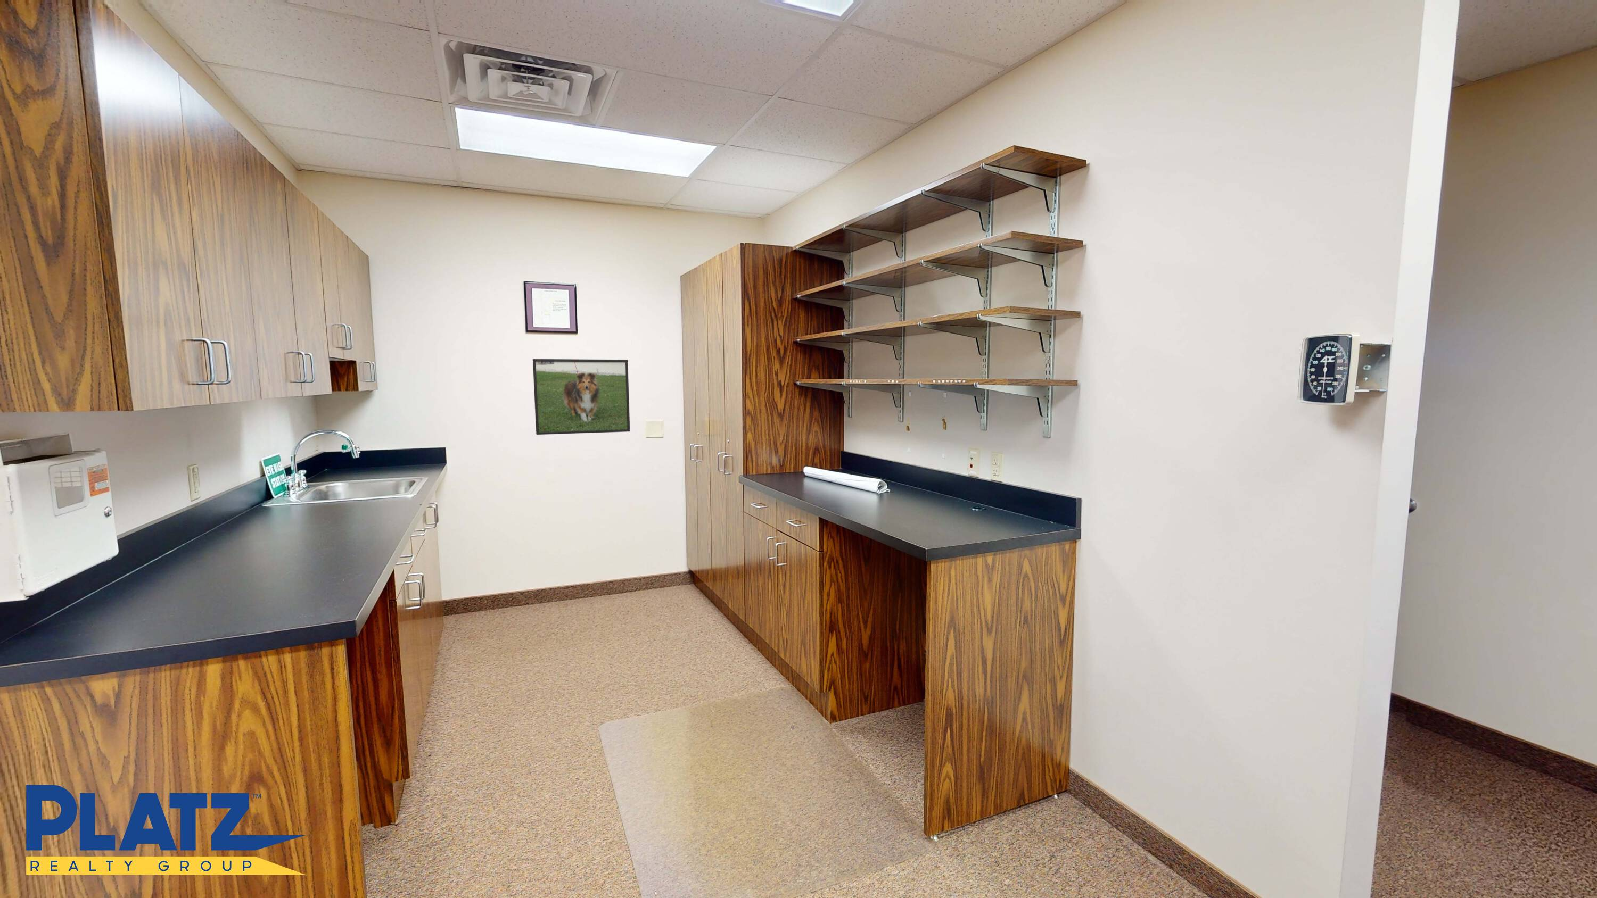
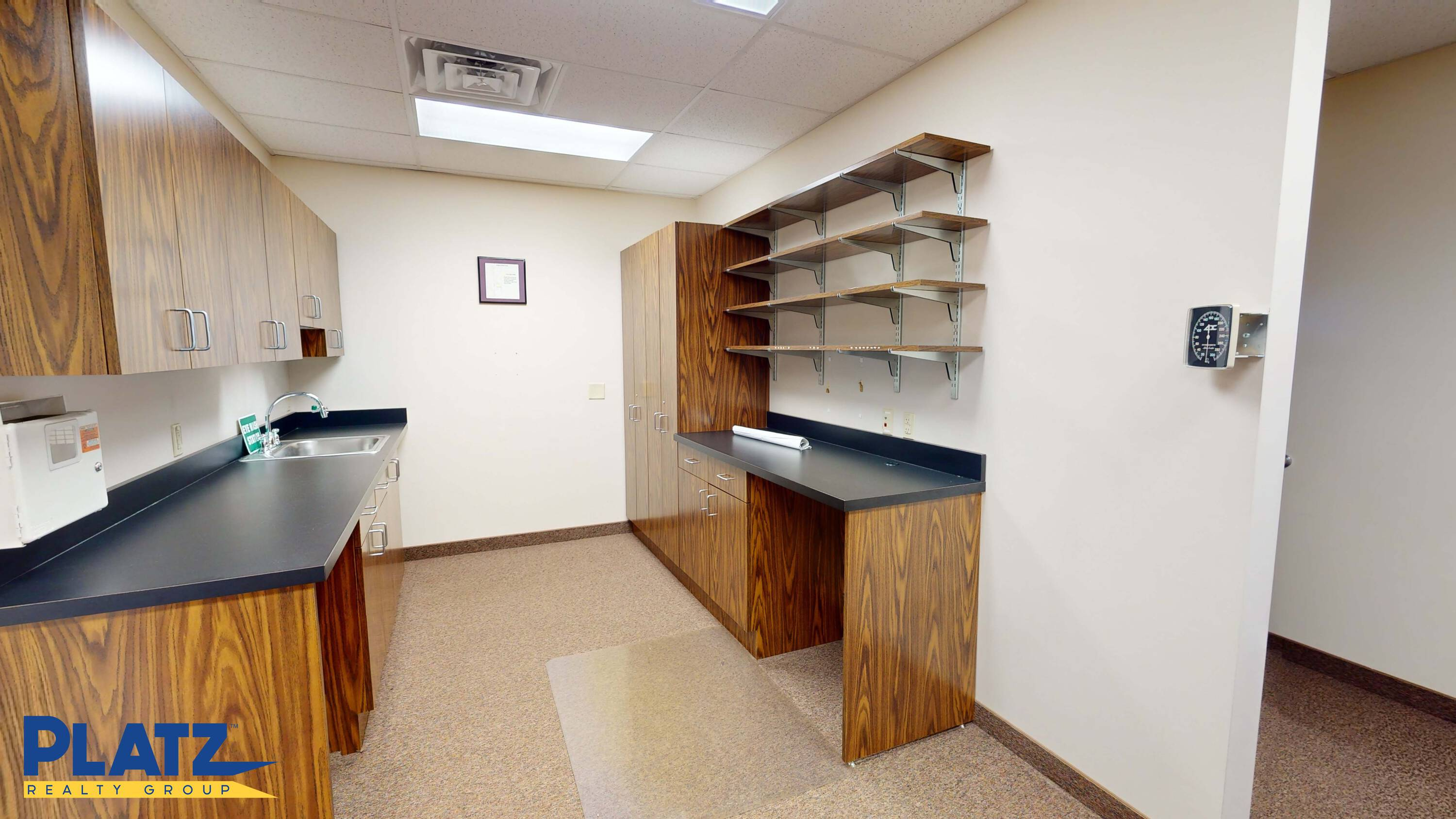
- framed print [532,359,631,435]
